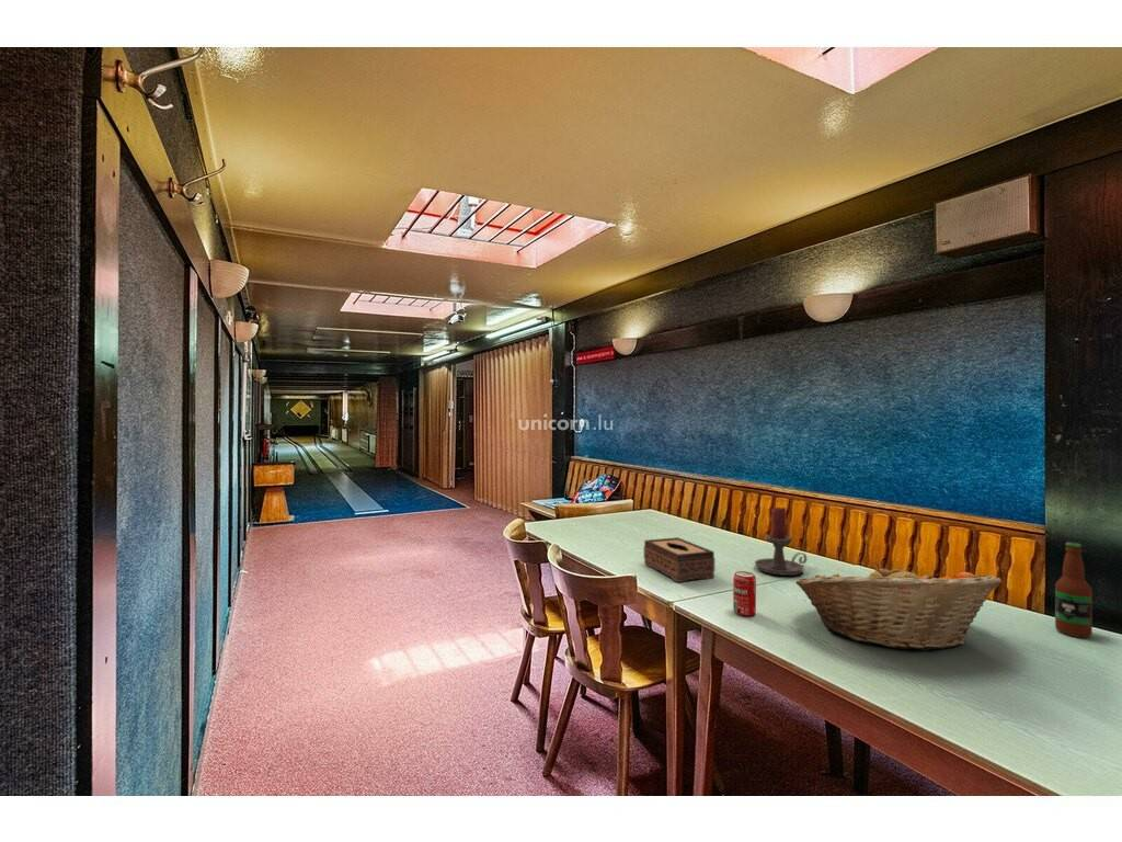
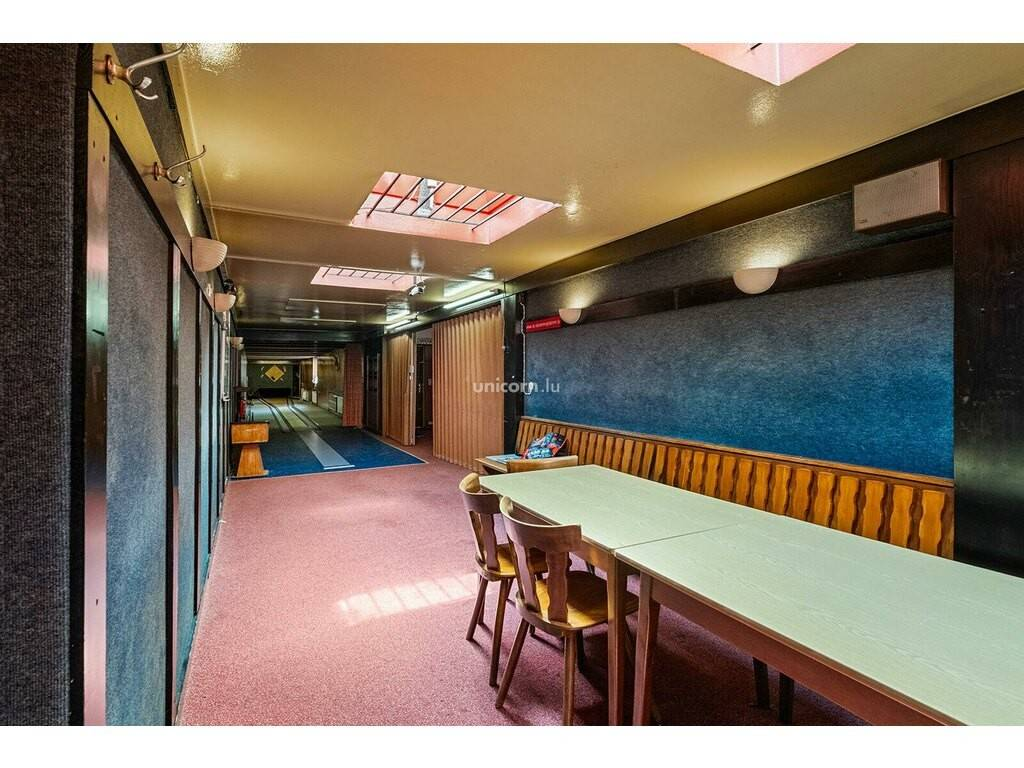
- candle holder [754,505,808,577]
- tissue box [643,536,715,583]
- bottle [1054,542,1094,638]
- fruit basket [794,561,1003,651]
- beverage can [732,570,757,617]
